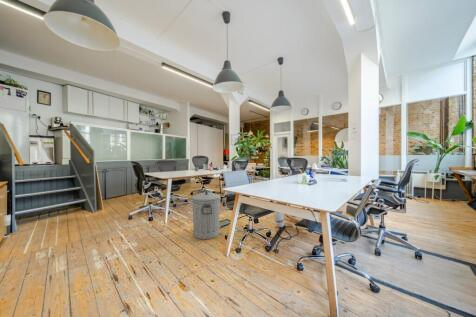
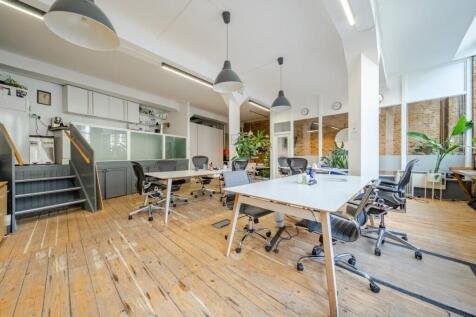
- trash can [191,190,222,240]
